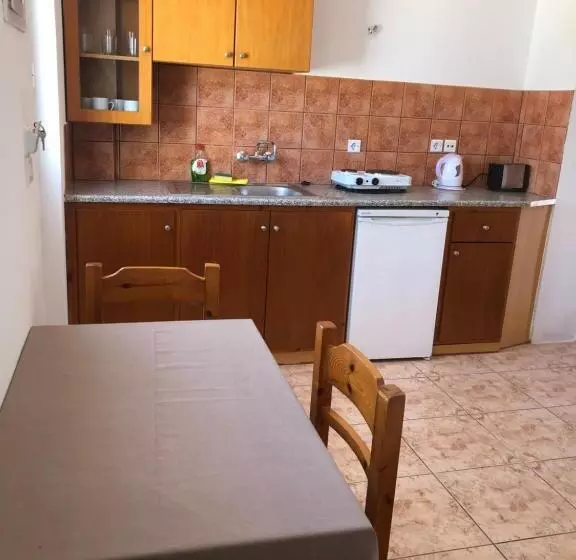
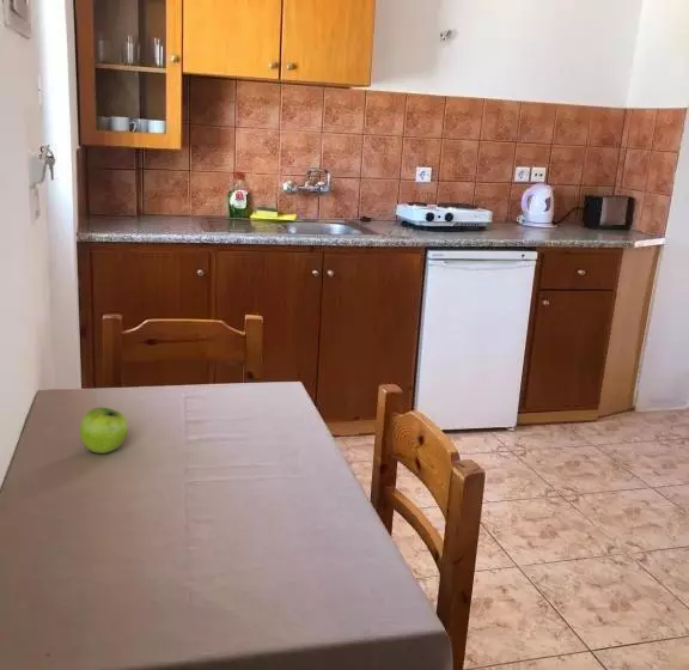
+ fruit [79,406,129,455]
